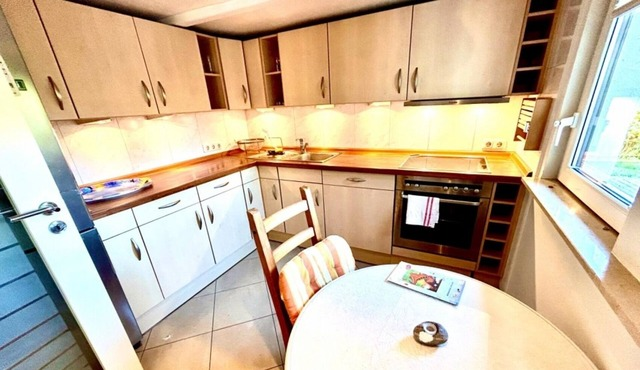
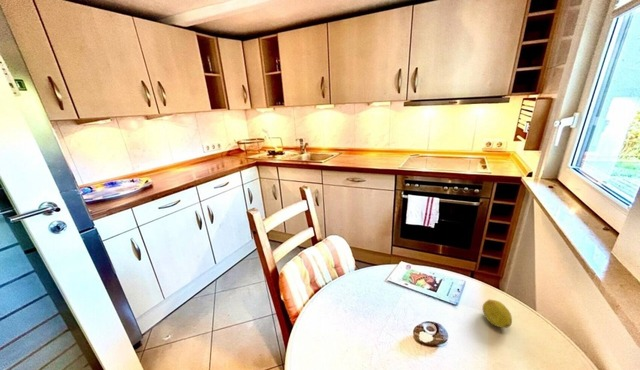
+ fruit [481,298,513,329]
